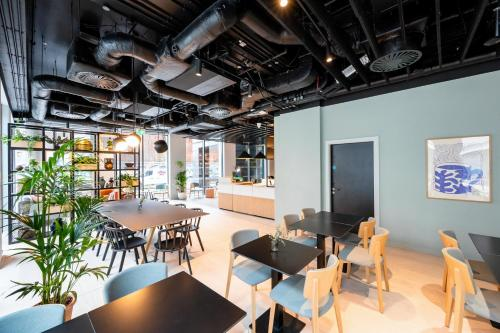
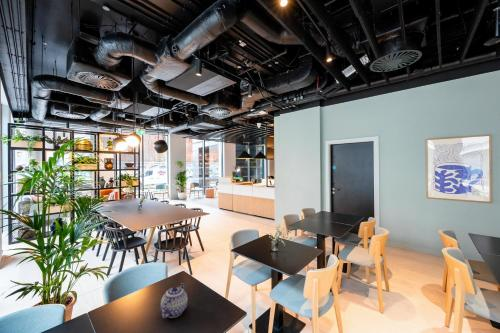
+ teapot [160,281,189,319]
